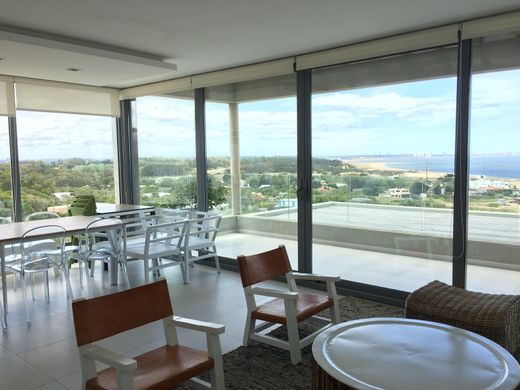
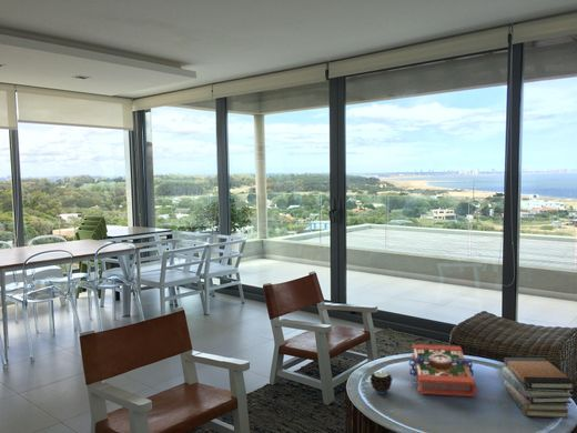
+ book stack [502,356,577,420]
+ book [408,343,478,397]
+ candle [368,371,394,394]
